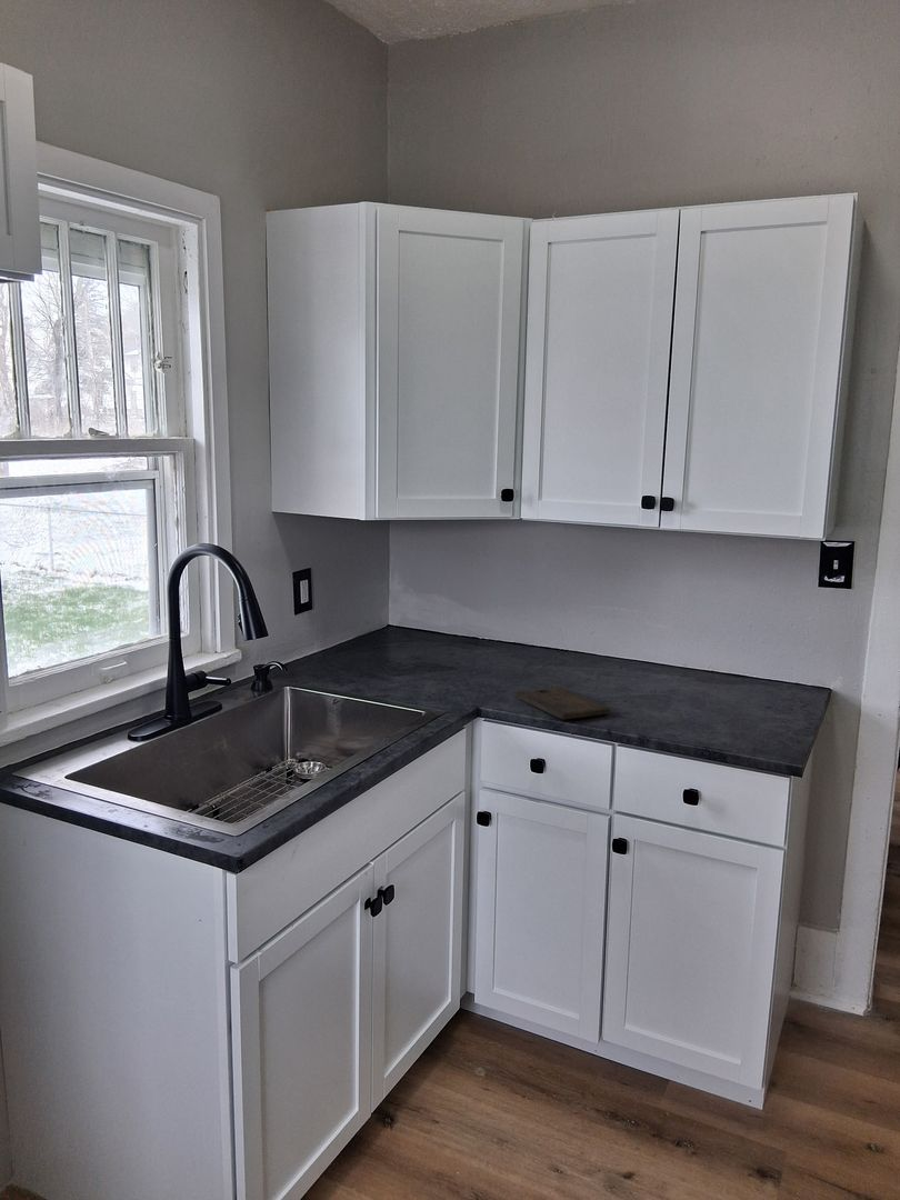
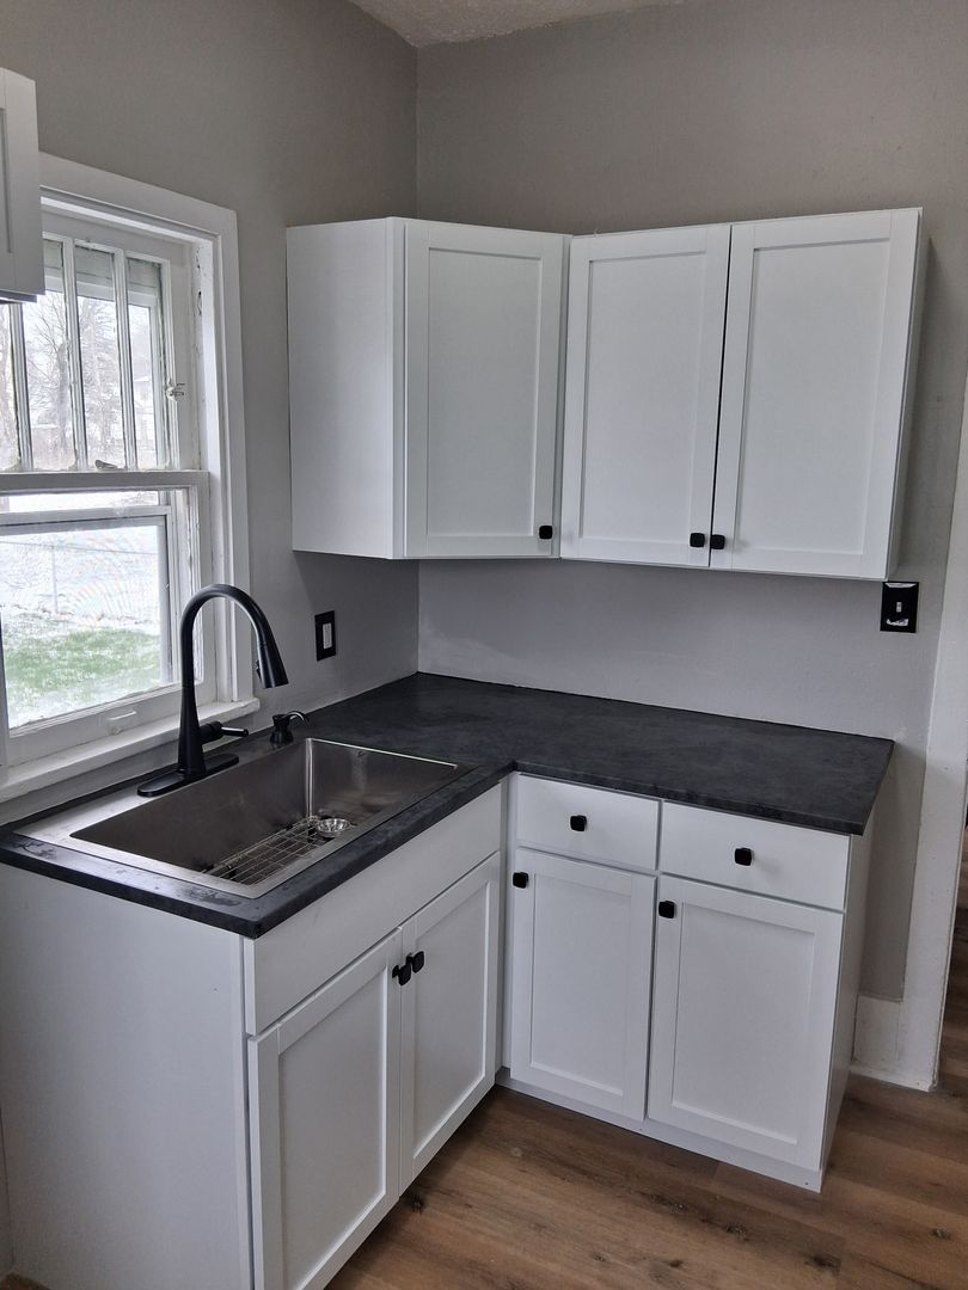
- cutting board [516,687,611,720]
